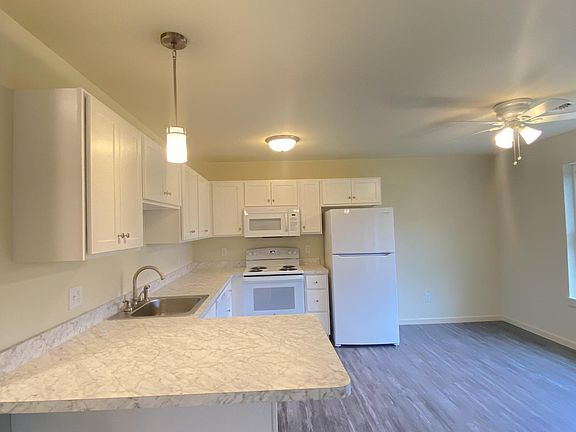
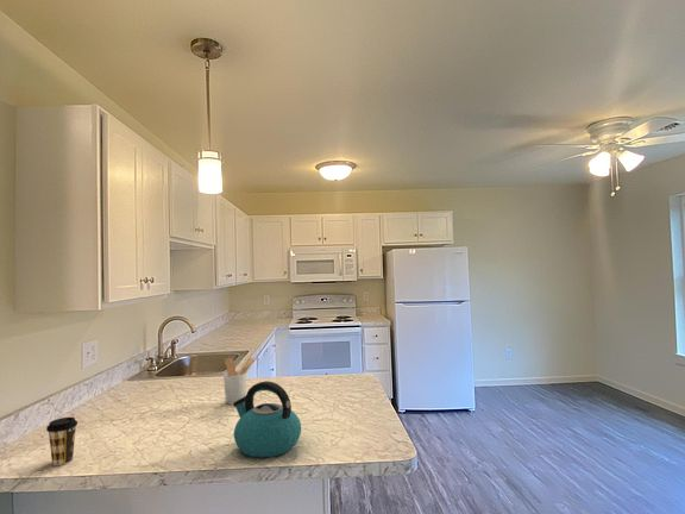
+ kettle [233,381,302,459]
+ coffee cup [45,416,78,466]
+ utensil holder [222,356,256,406]
